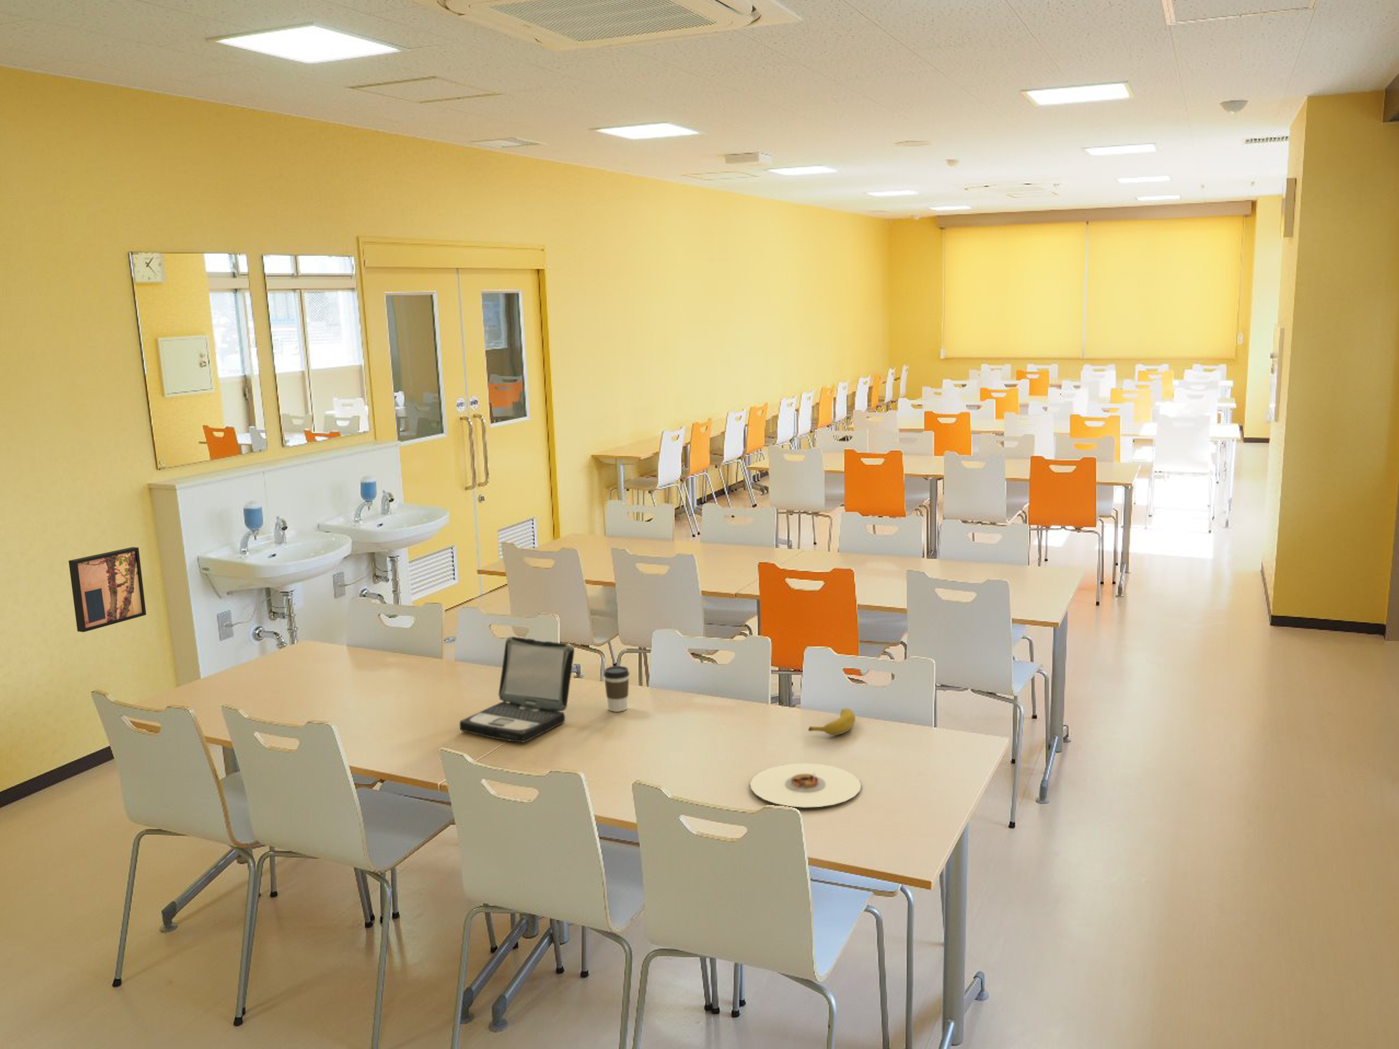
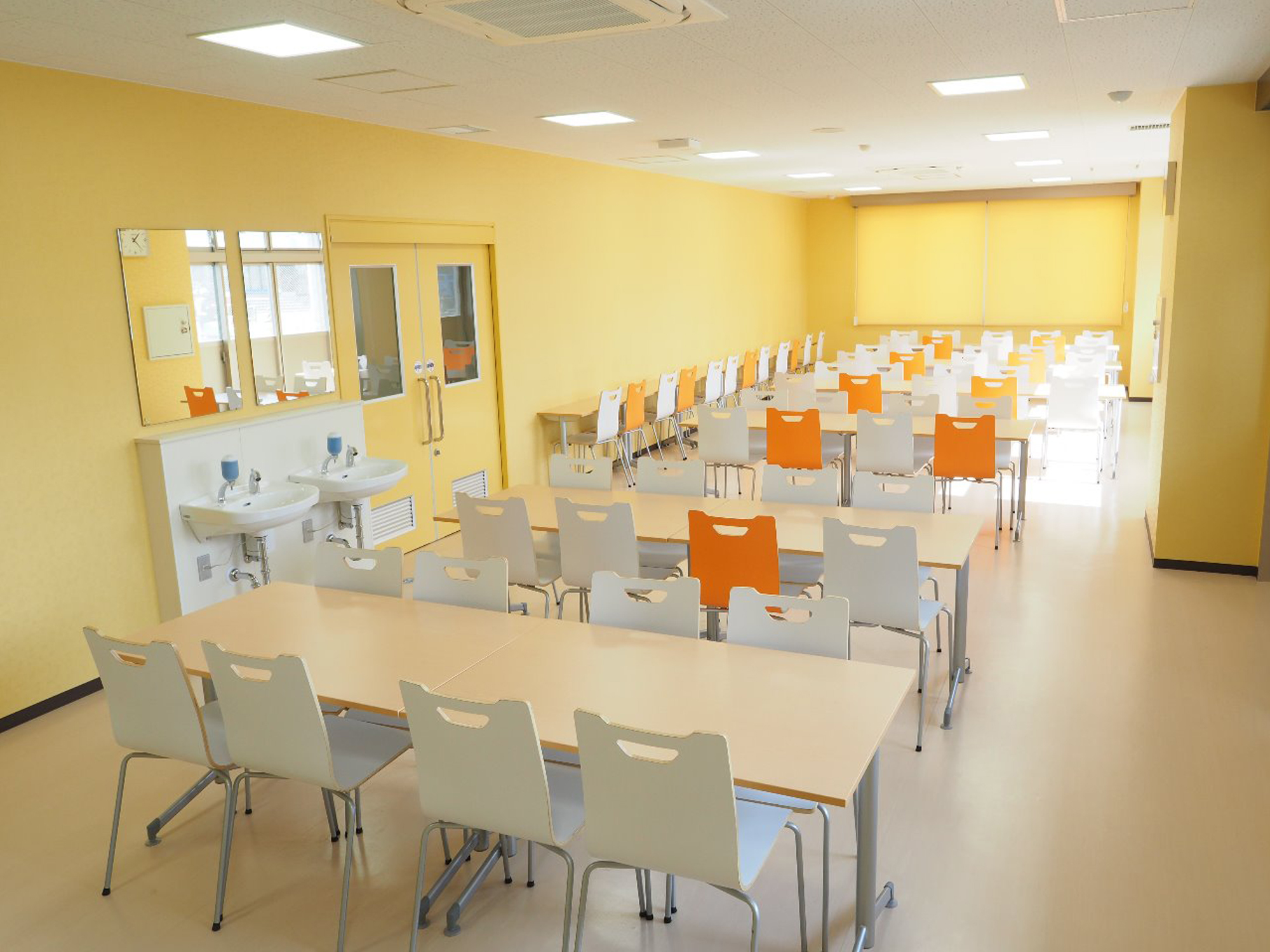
- plate [750,763,861,808]
- banana [807,707,856,736]
- laptop [459,636,575,743]
- coffee cup [603,666,630,713]
- wall art [68,547,147,632]
